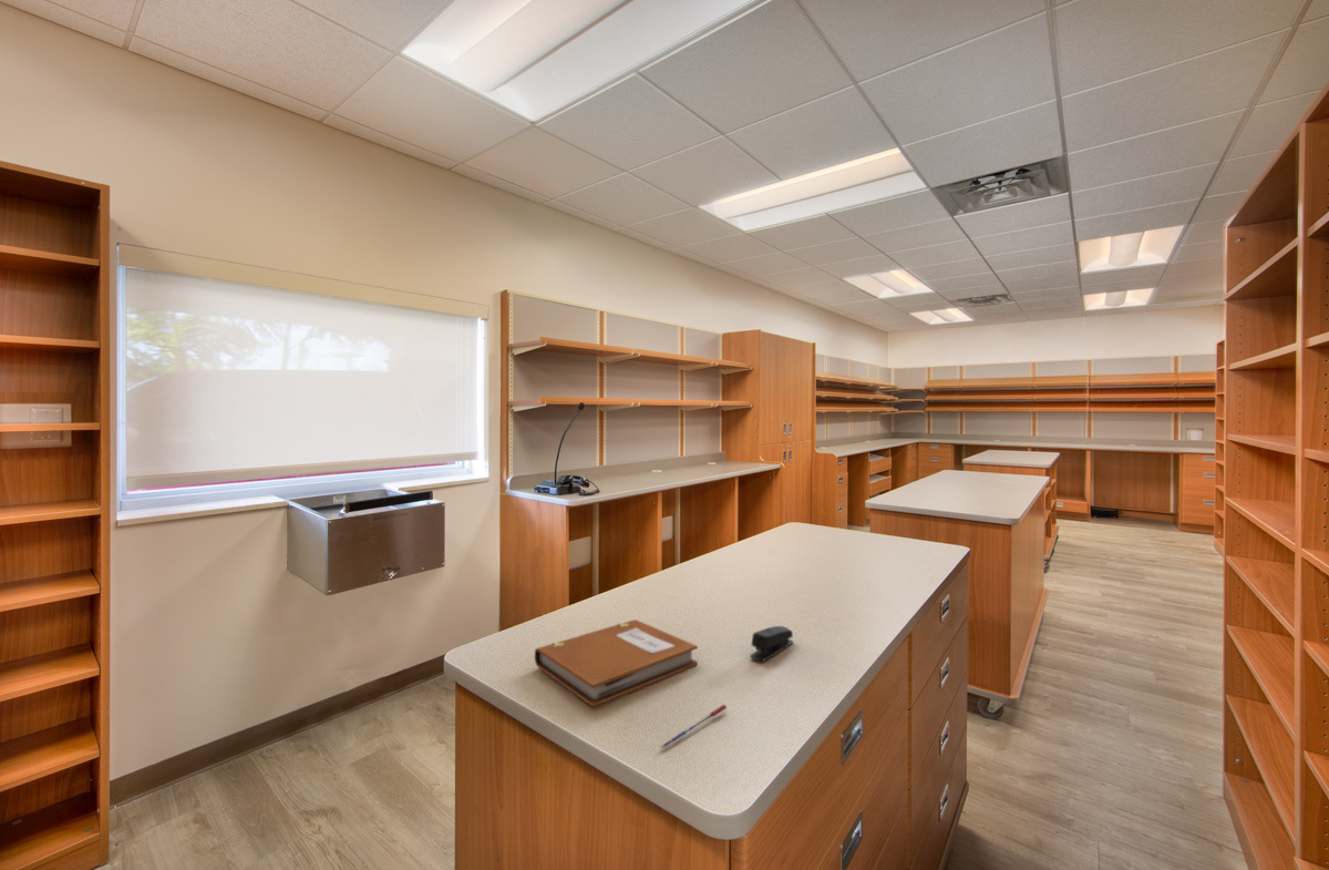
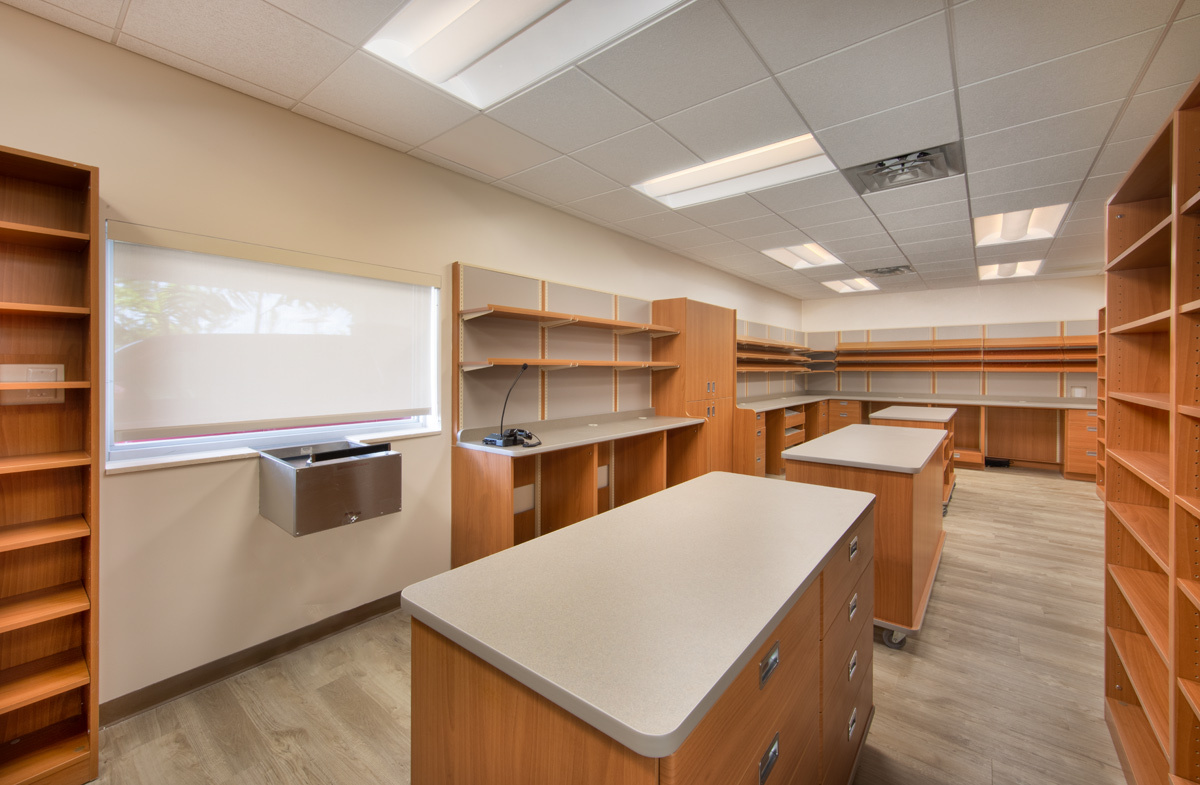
- notebook [534,618,699,707]
- stapler [749,625,794,662]
- pen [658,704,728,750]
